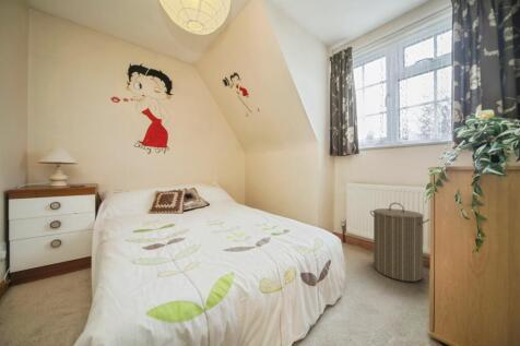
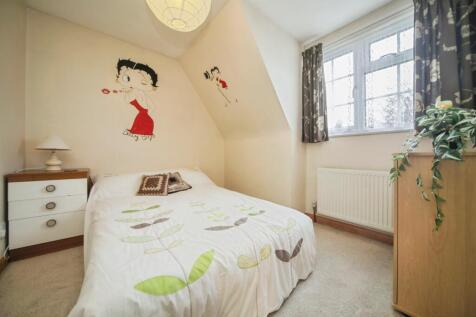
- laundry hamper [369,202,430,283]
